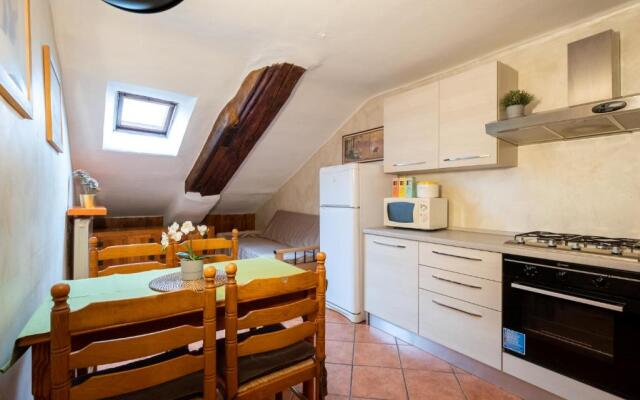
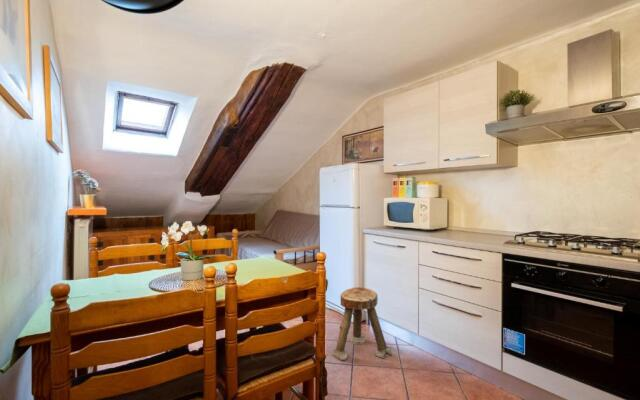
+ stool [331,286,392,361]
